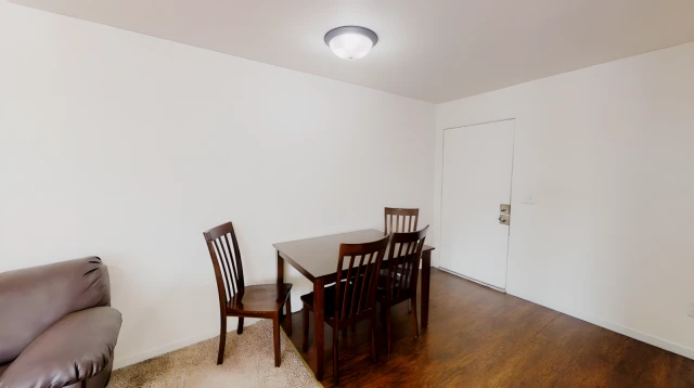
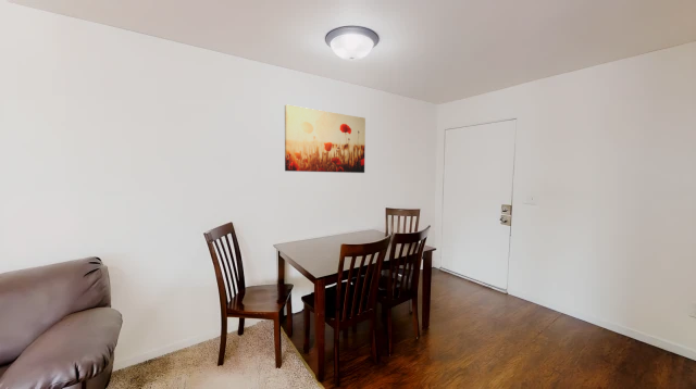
+ wall art [284,103,366,174]
